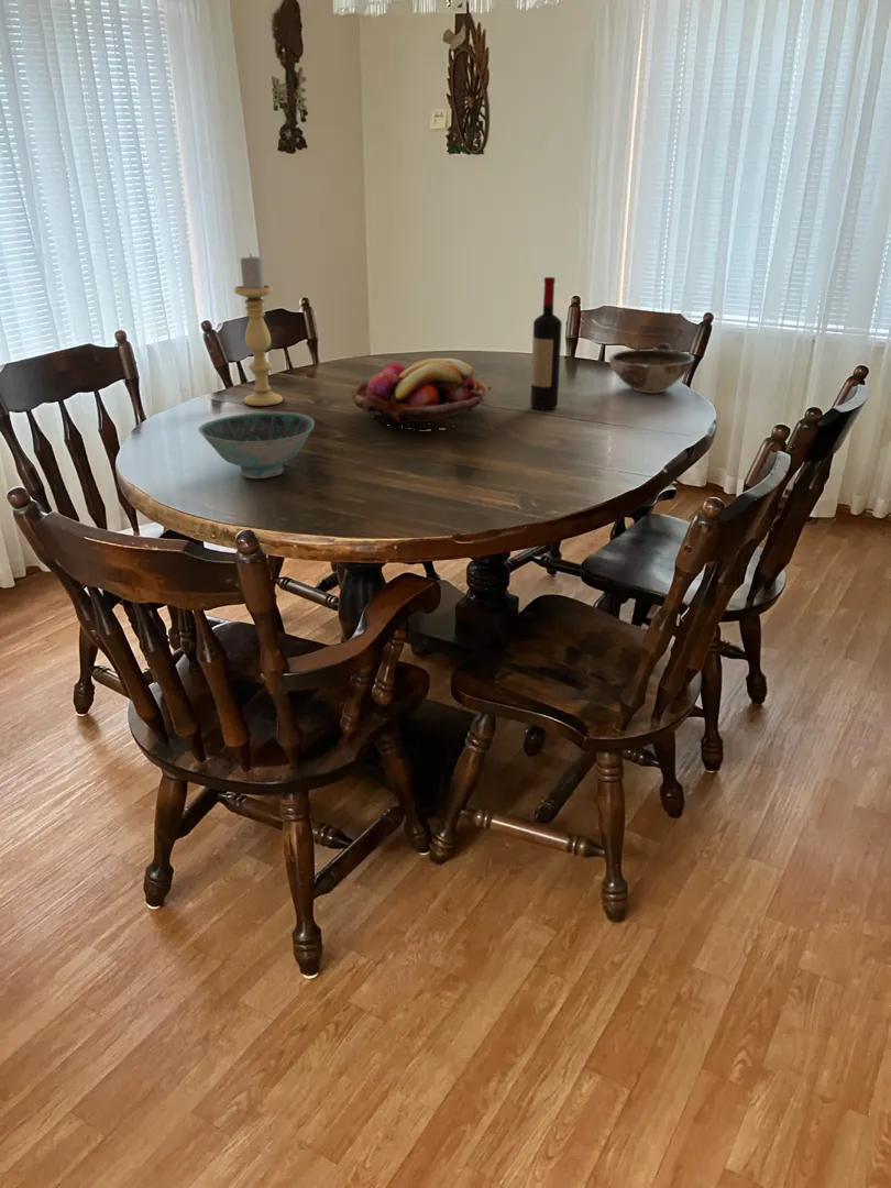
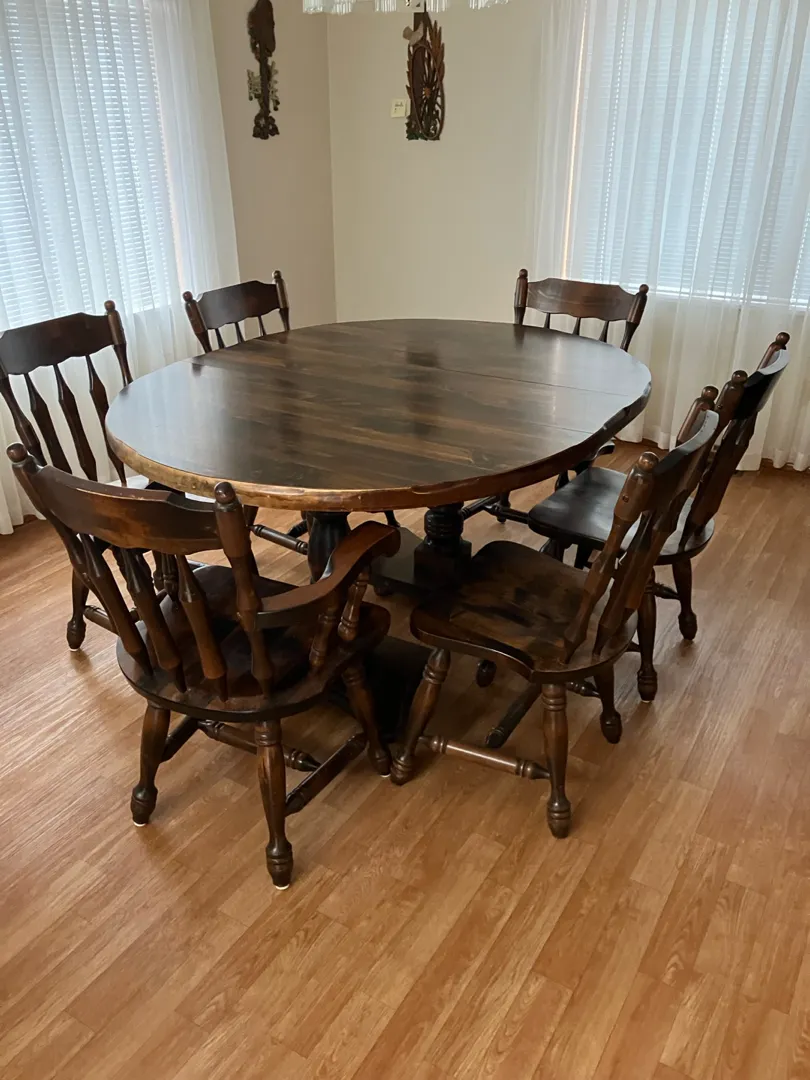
- fruit basket [351,358,493,431]
- bowl [197,410,316,480]
- wine bottle [529,276,563,410]
- bowl [608,342,695,394]
- candle holder [233,253,284,407]
